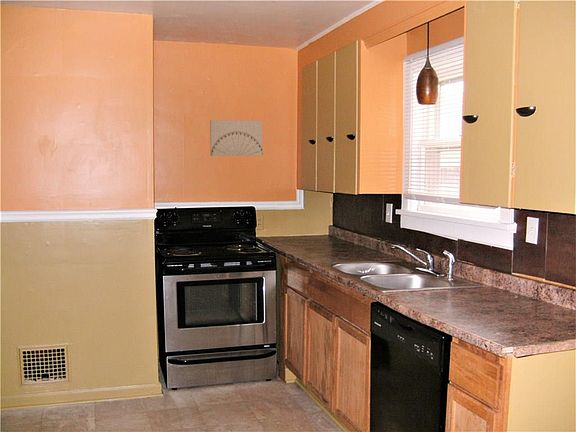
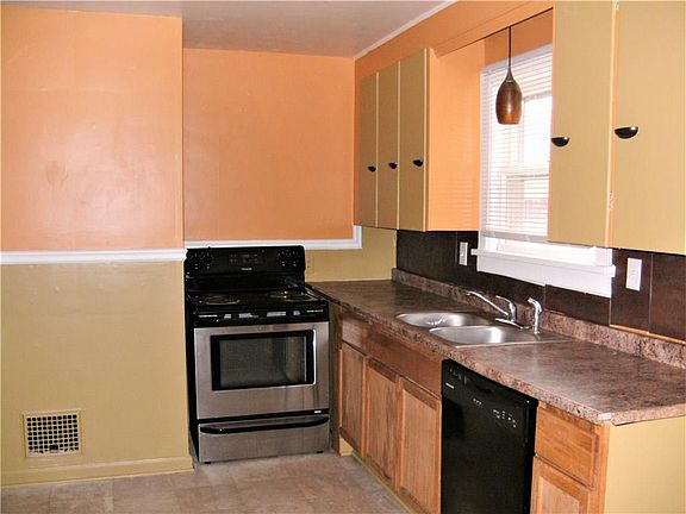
- wall art [209,119,264,157]
